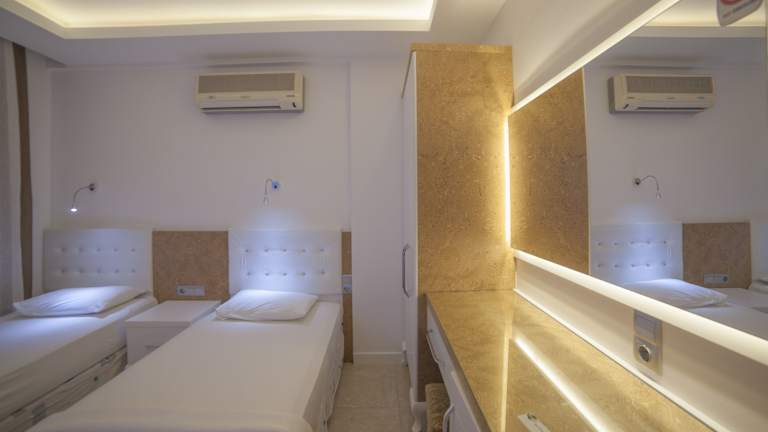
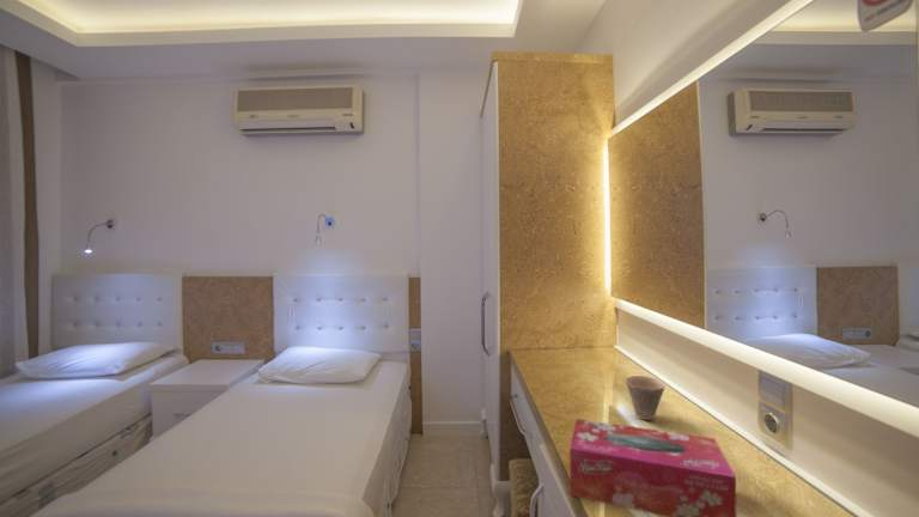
+ tissue box [568,418,738,517]
+ cup [625,375,667,421]
